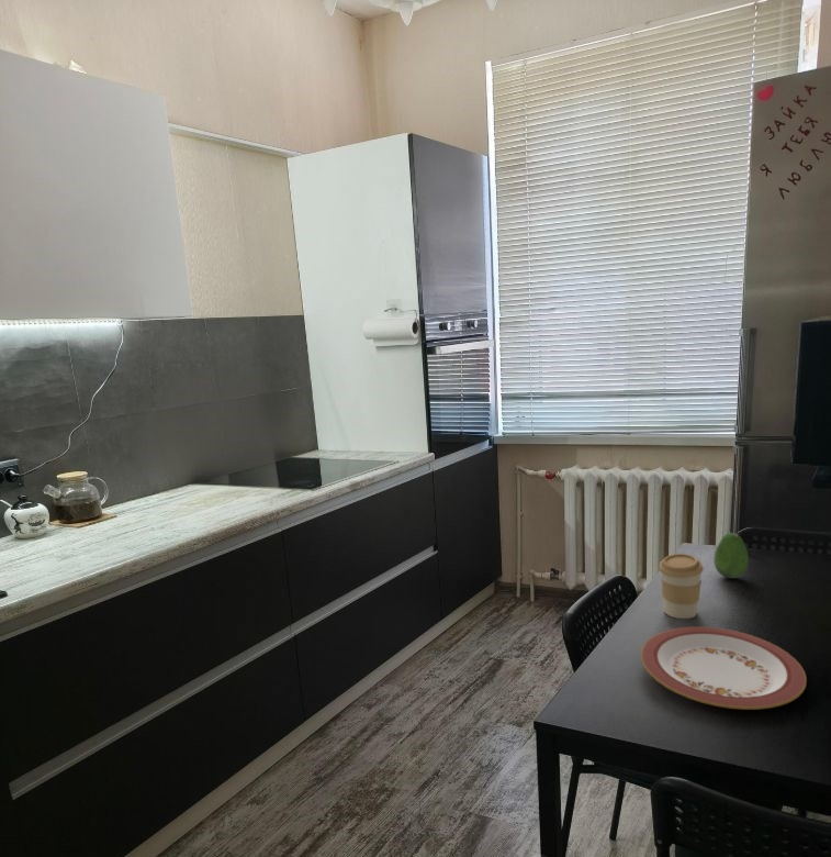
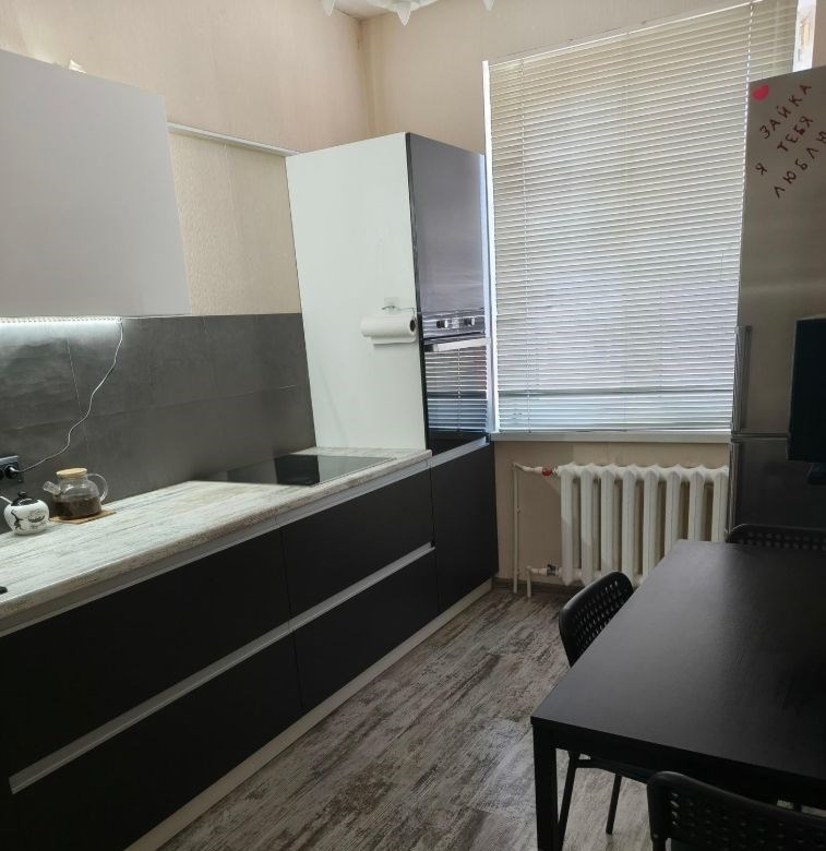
- coffee cup [658,553,704,620]
- plate [640,626,808,711]
- fruit [712,532,750,579]
